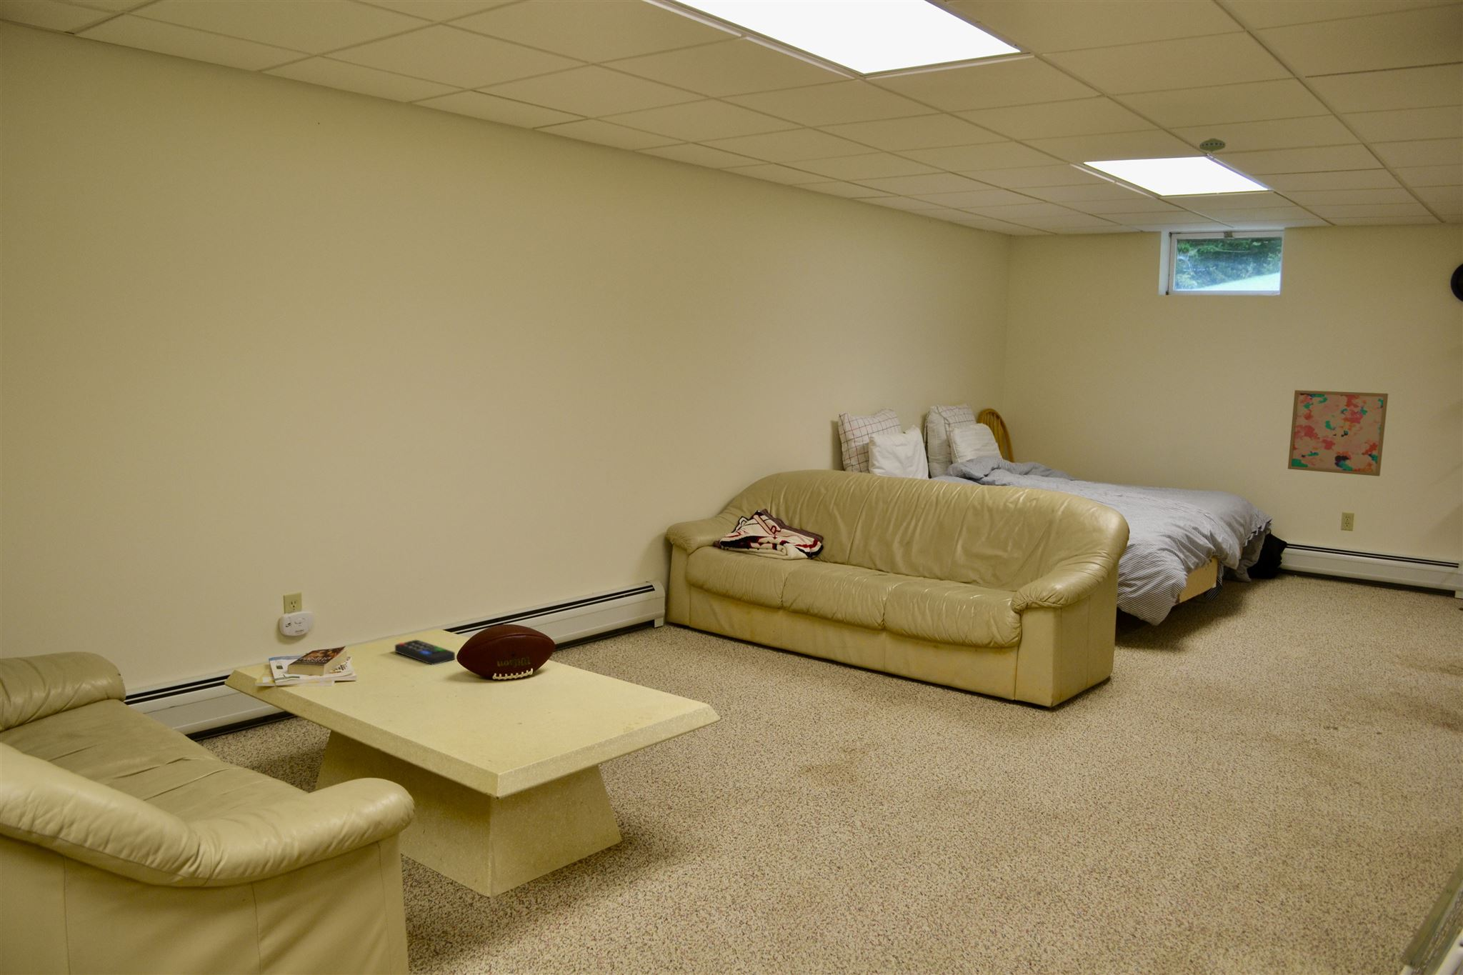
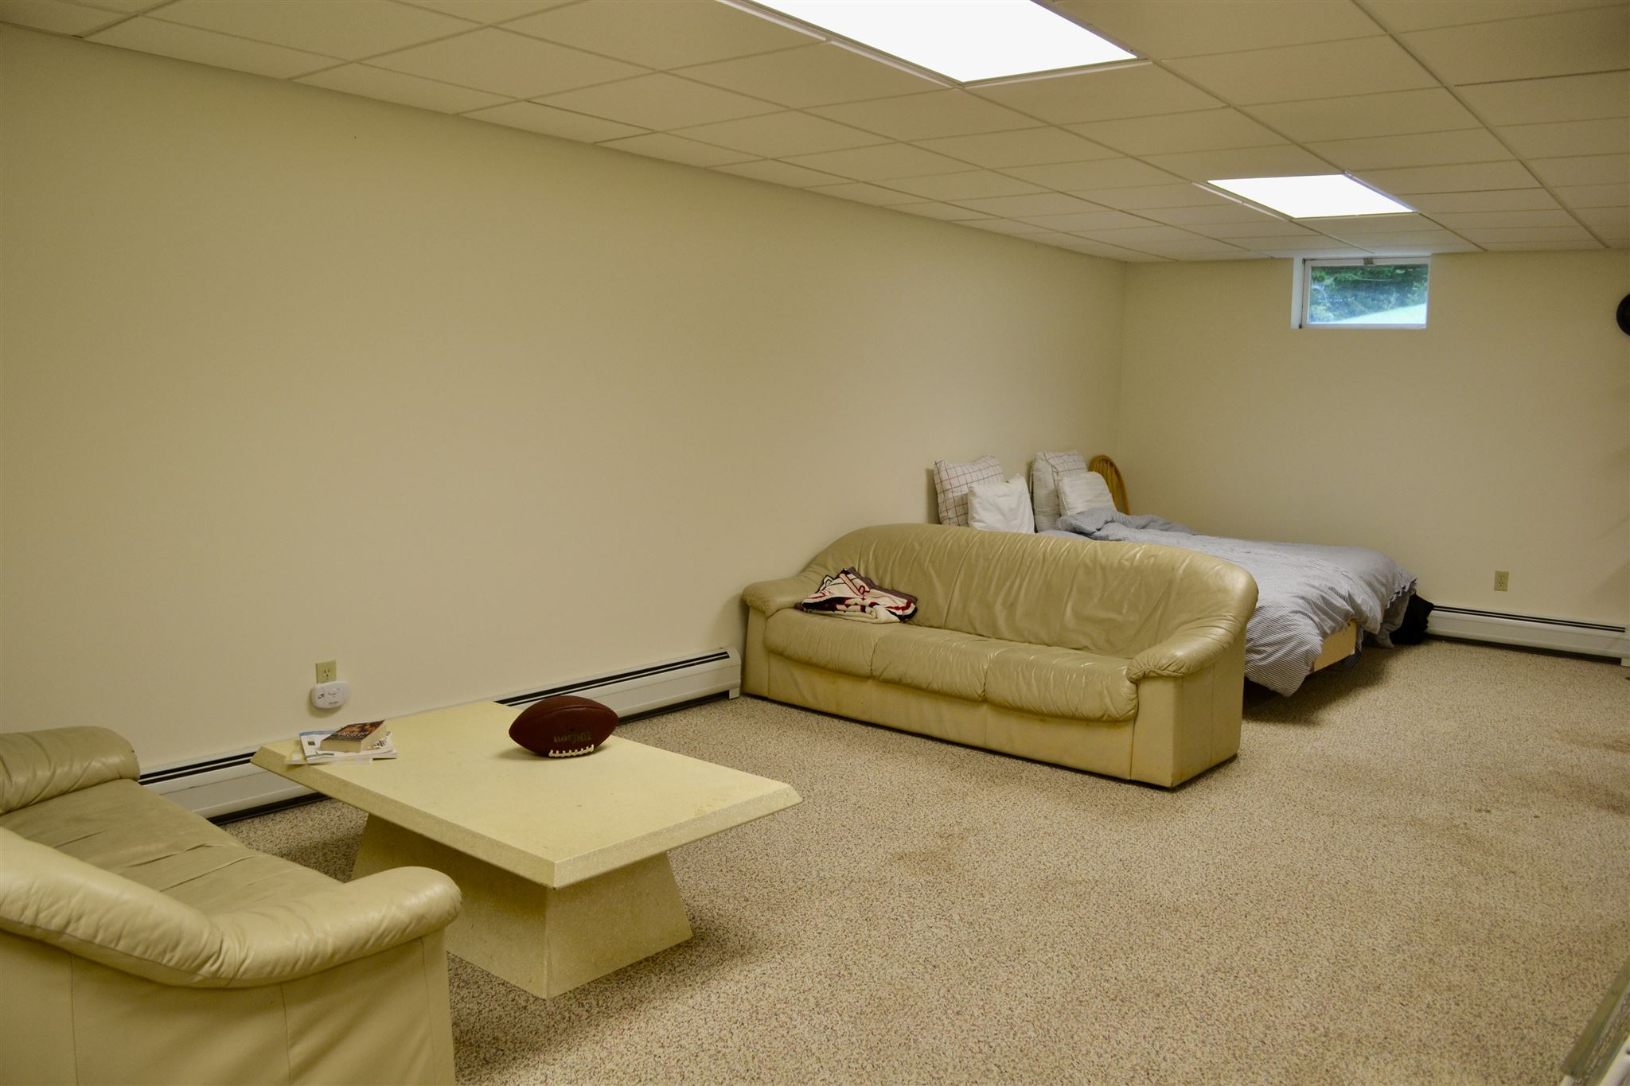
- wall art [1287,390,1389,477]
- smoke detector [1199,138,1227,152]
- remote control [395,639,456,666]
